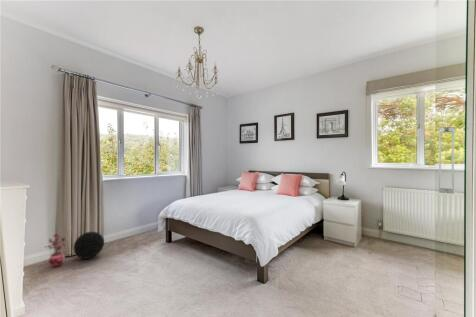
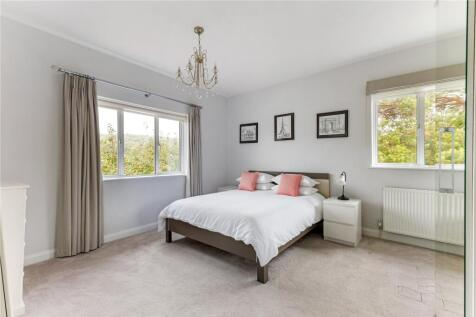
- potted plant [45,233,67,268]
- decorative ball [73,231,105,260]
